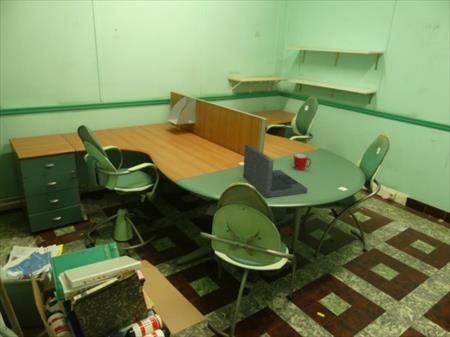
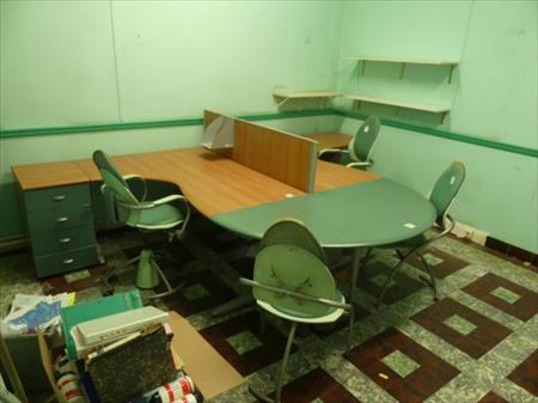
- laptop [242,143,309,199]
- mug [293,153,312,171]
